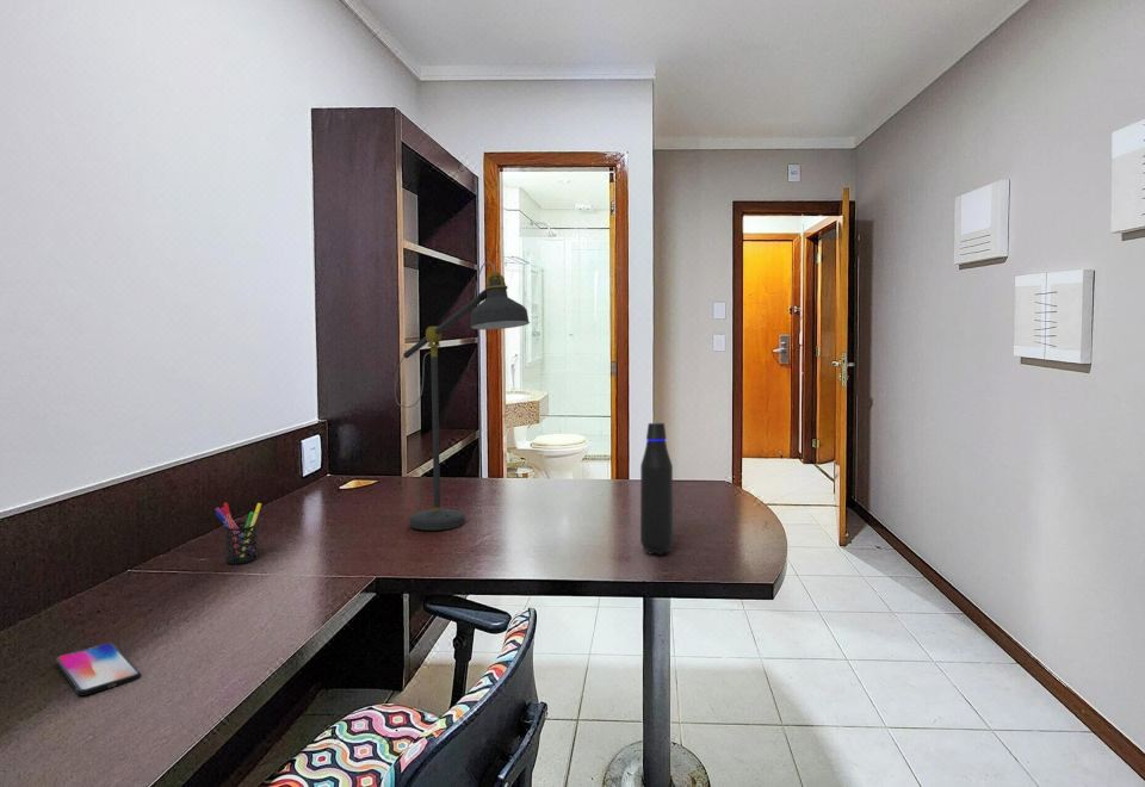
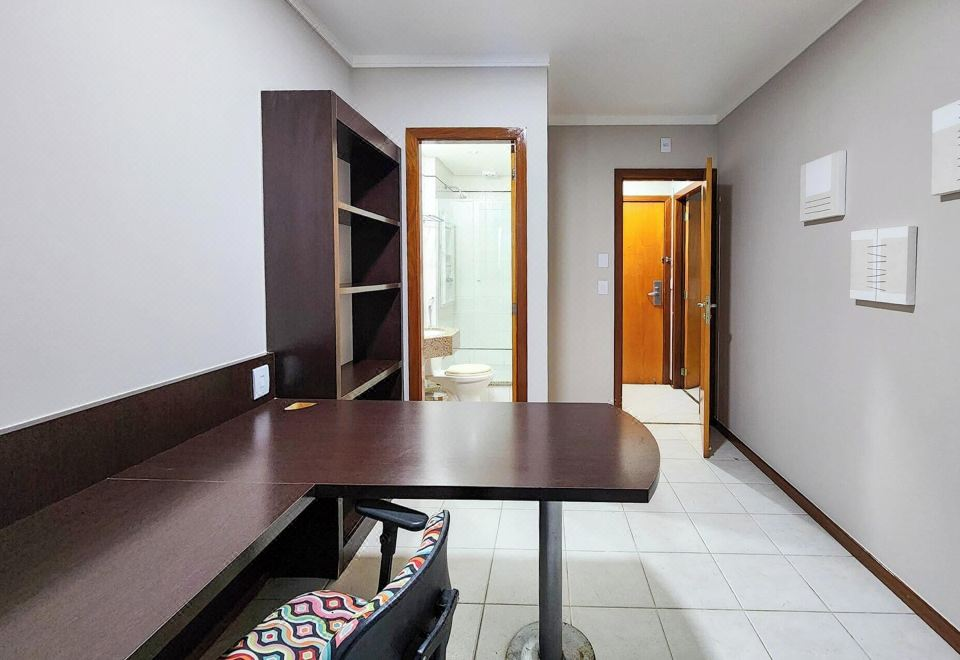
- pen holder [215,502,262,565]
- water bottle [639,421,674,556]
- desk lamp [394,261,531,532]
- smartphone [54,642,142,696]
